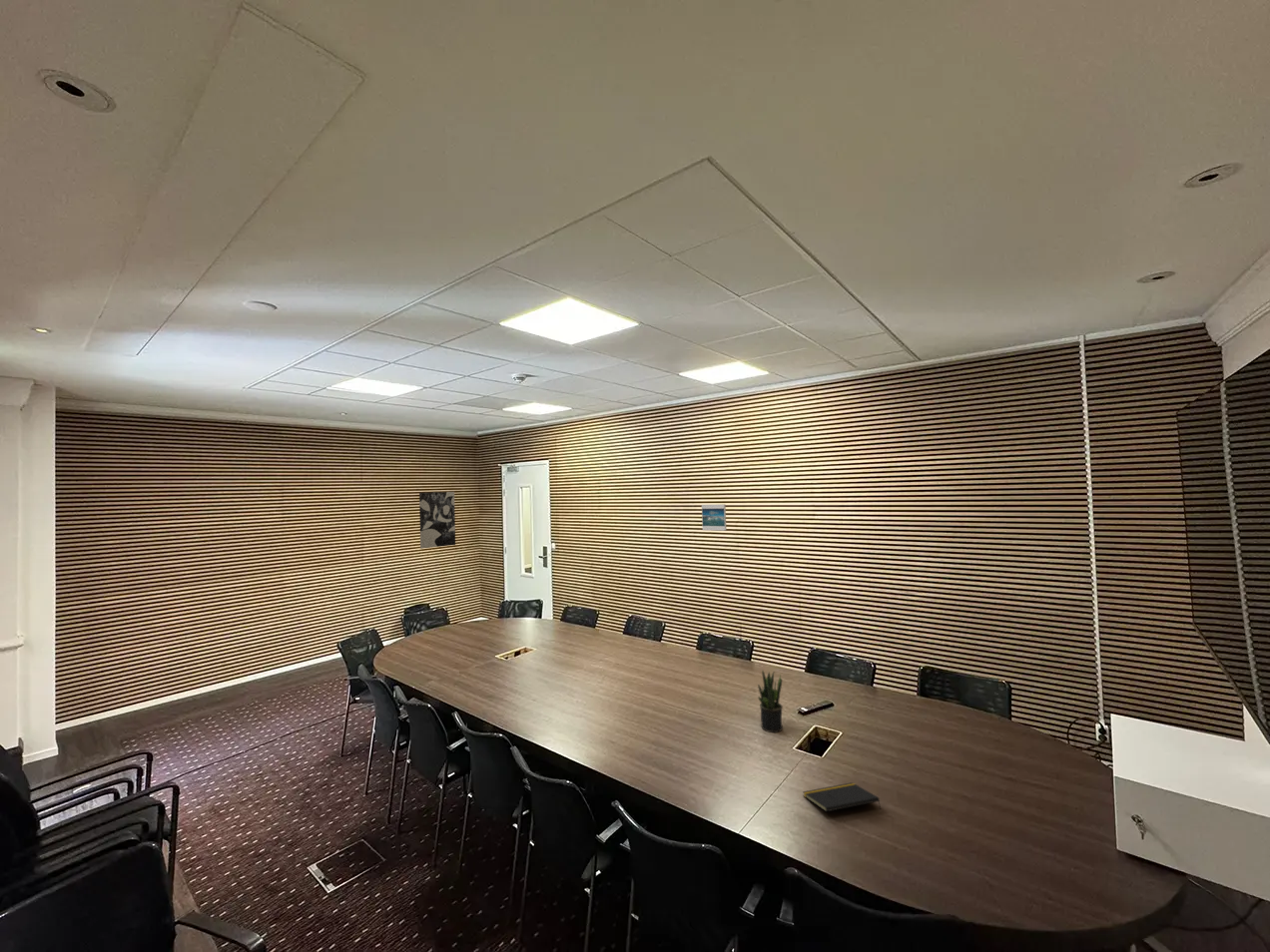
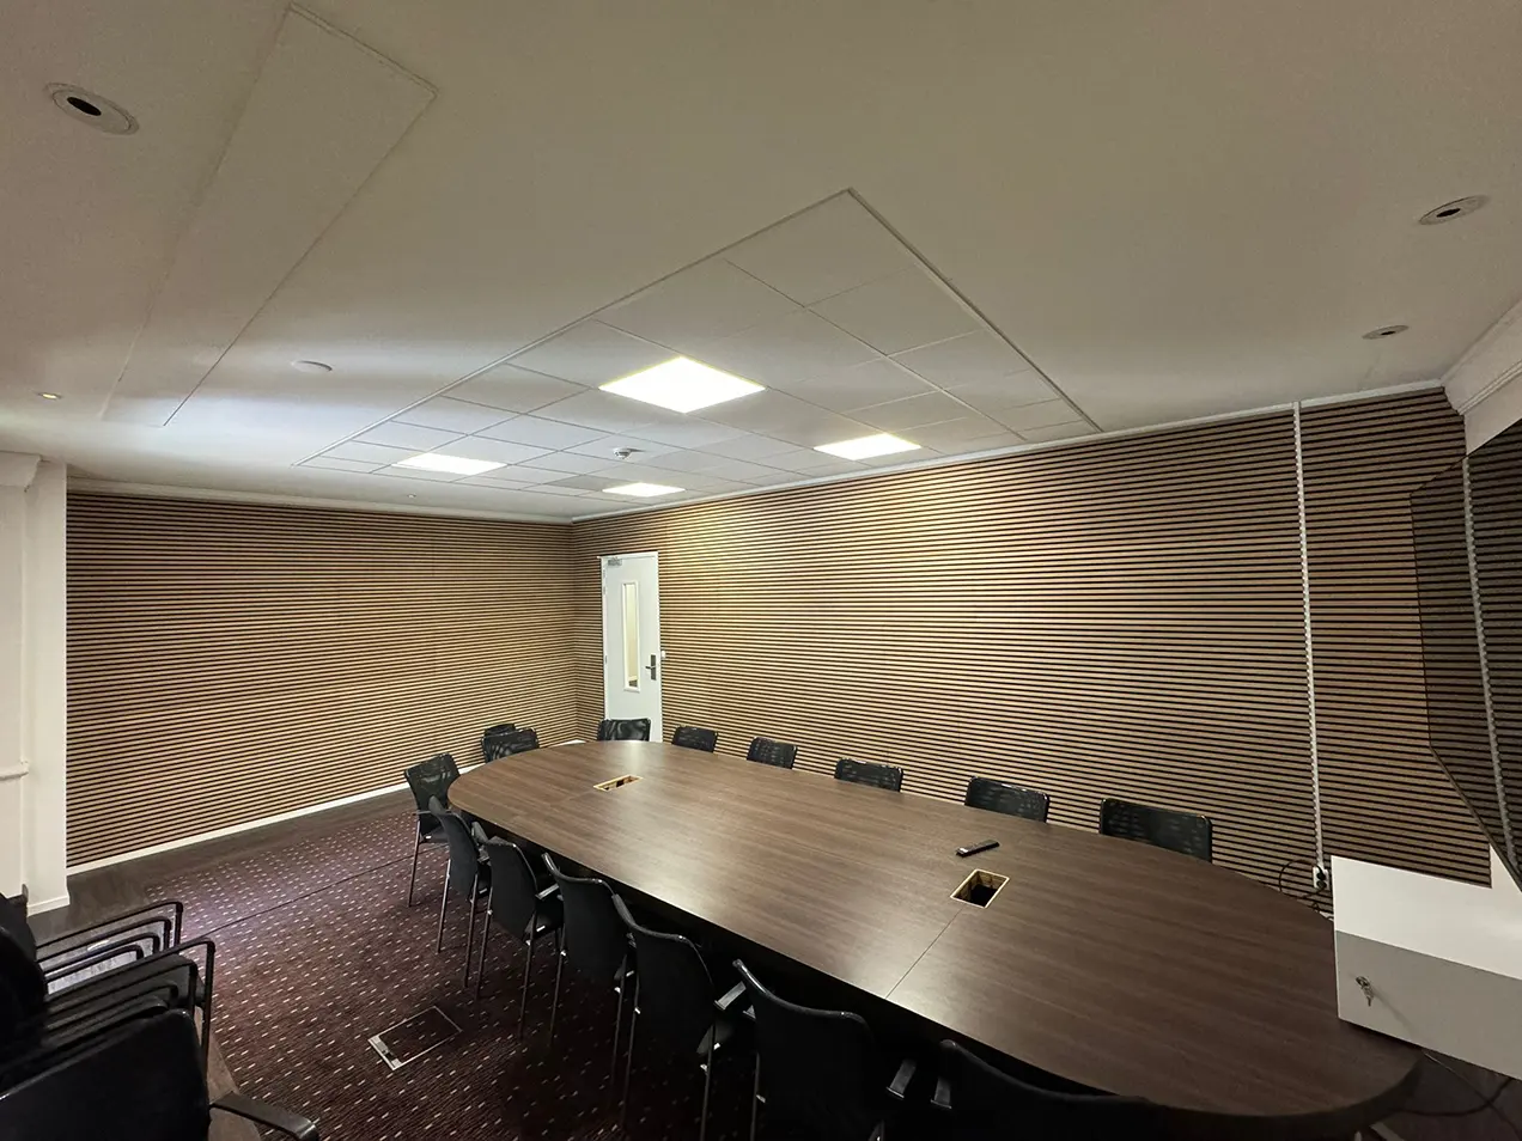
- potted plant [757,669,784,733]
- notepad [802,781,882,812]
- wall art [418,491,456,550]
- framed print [701,503,727,532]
